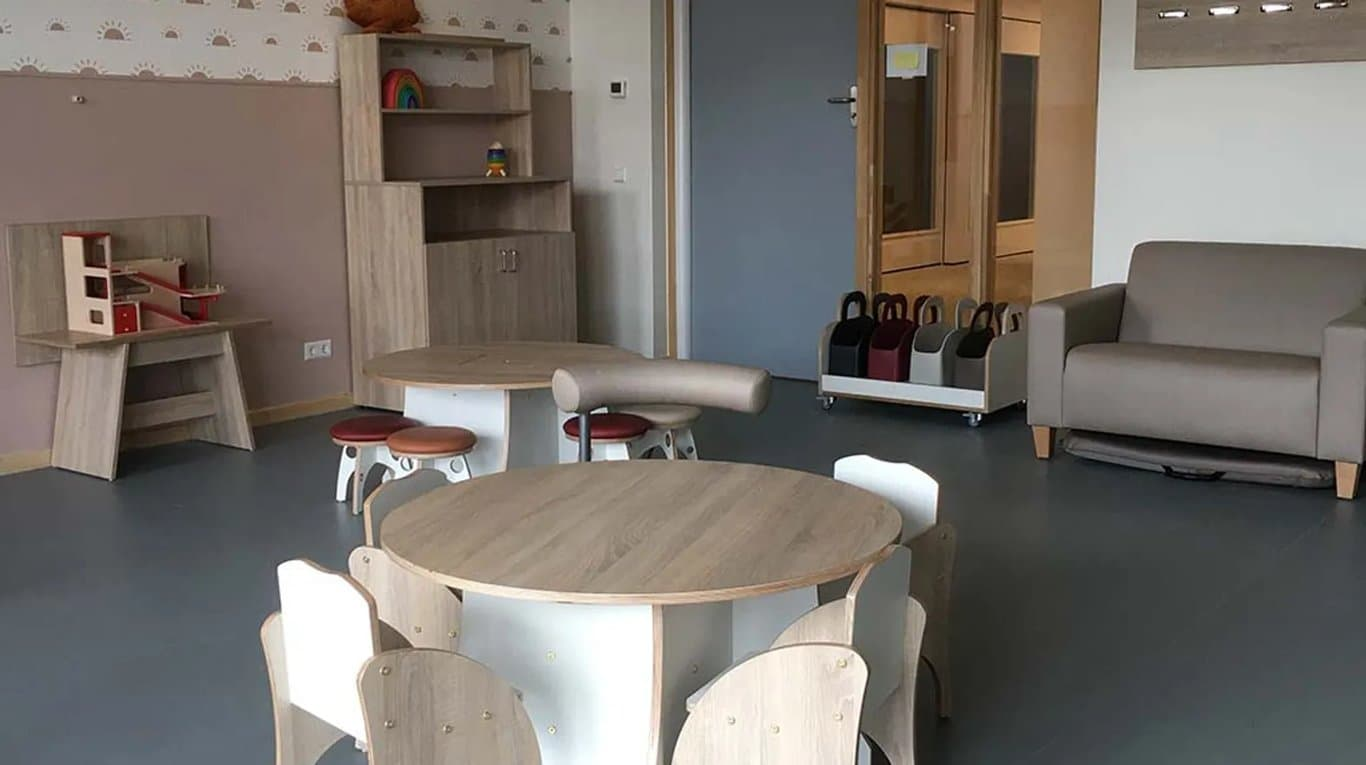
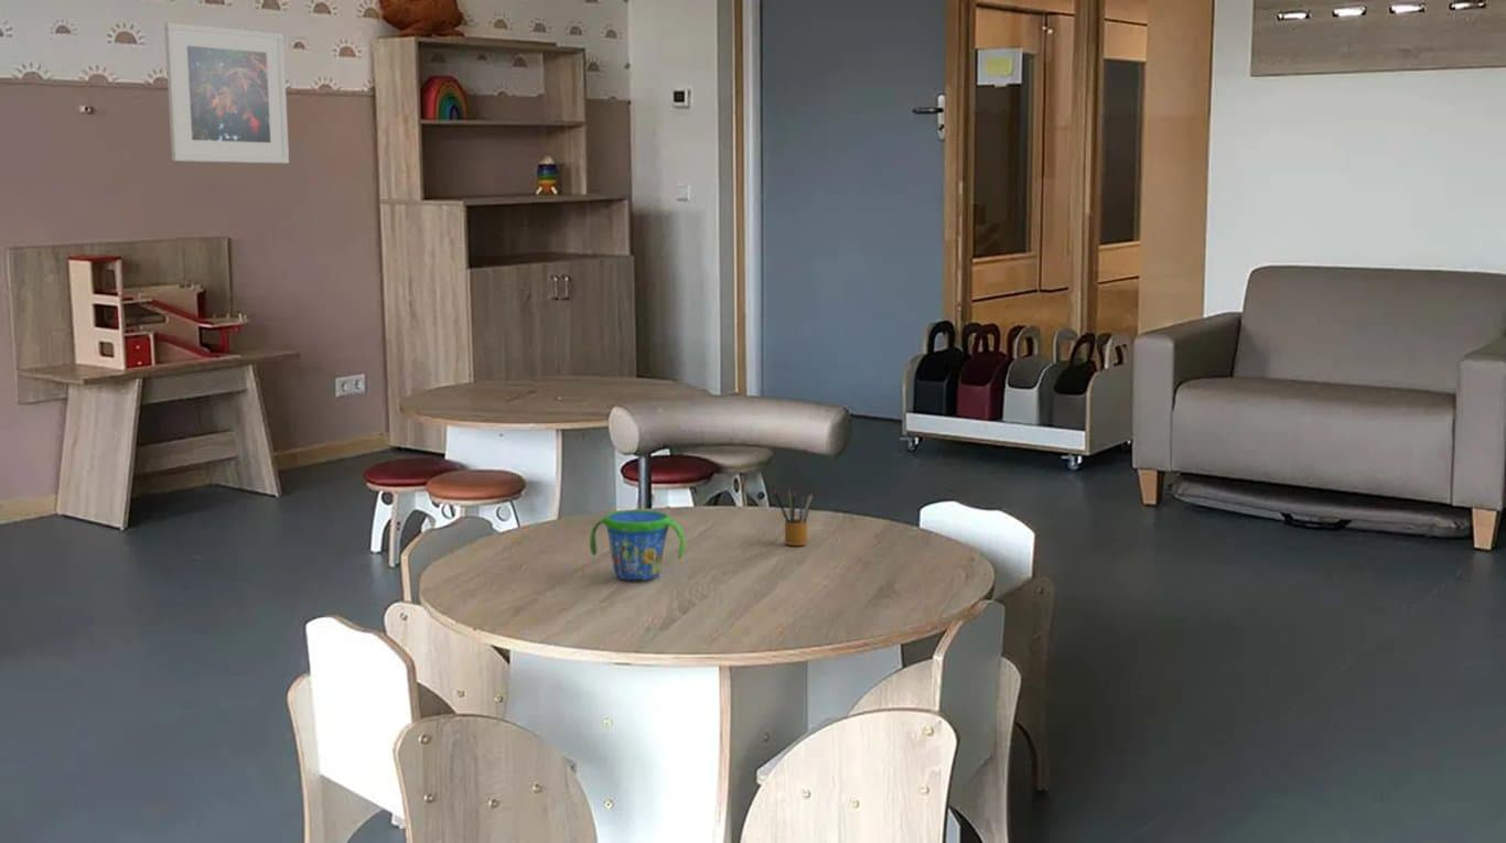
+ snack cup [589,509,686,582]
+ pencil box [773,488,814,547]
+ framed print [163,21,290,164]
